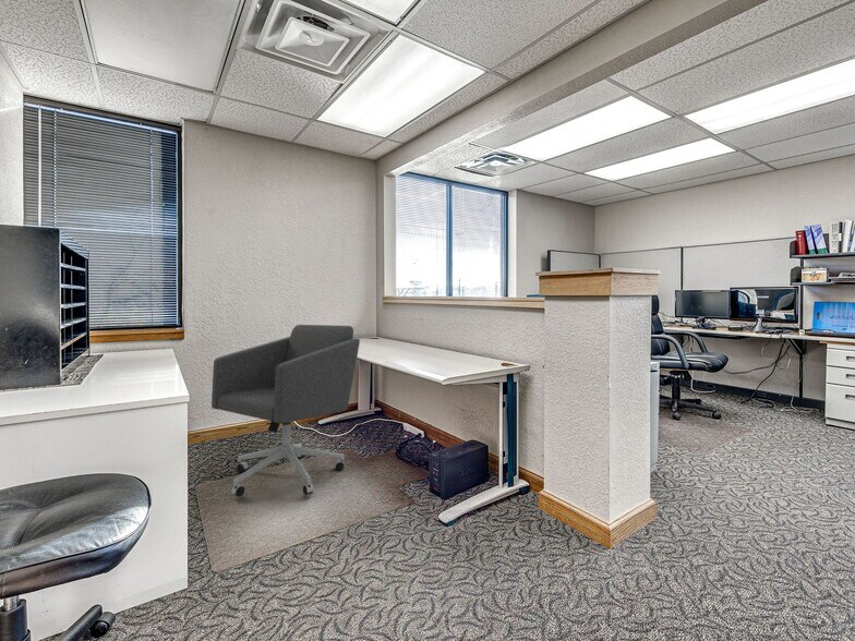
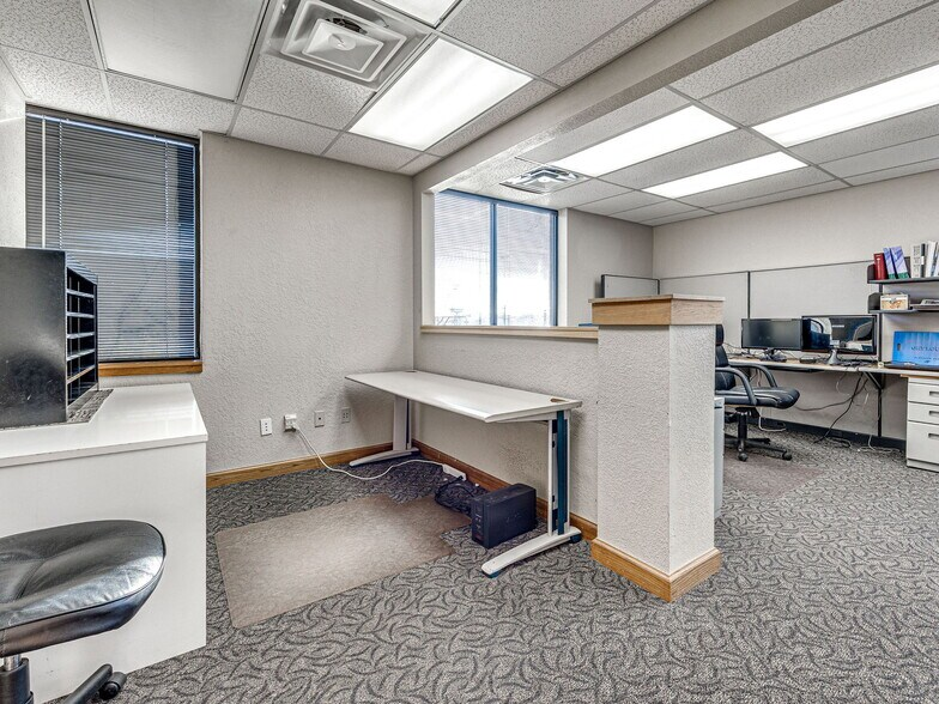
- office chair [210,324,361,497]
